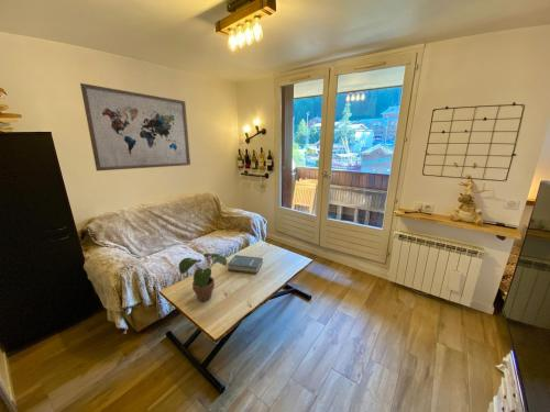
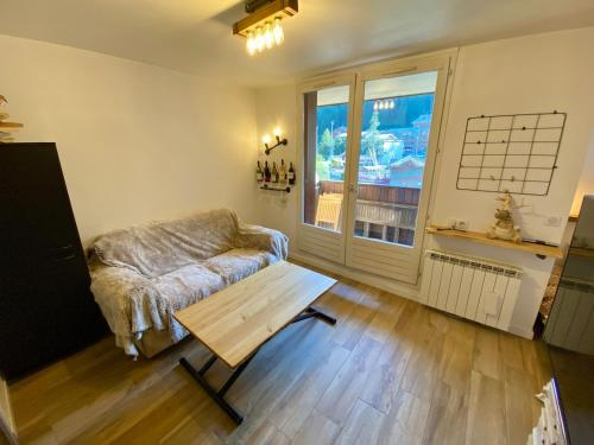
- potted plant [178,253,228,302]
- hardback book [227,254,264,275]
- wall art [79,82,191,171]
